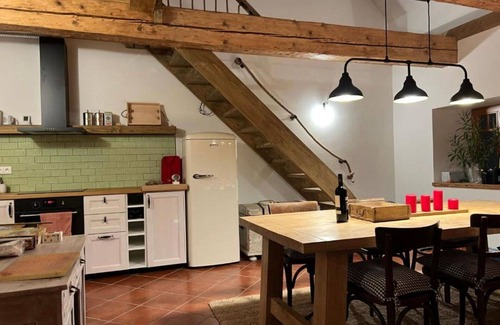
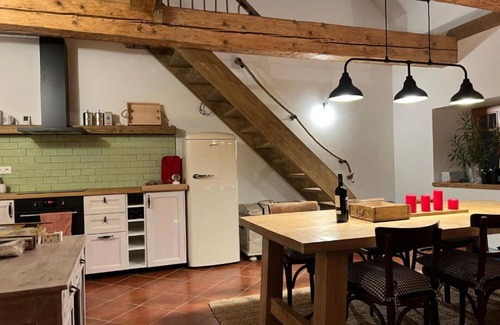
- cutting board [0,251,81,283]
